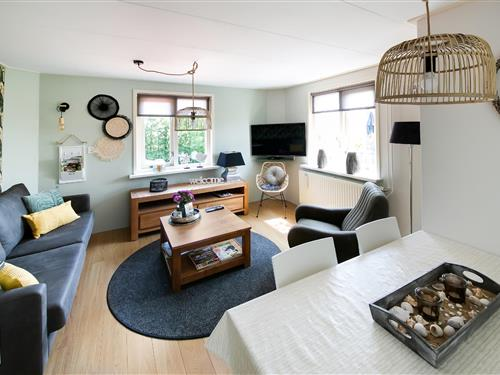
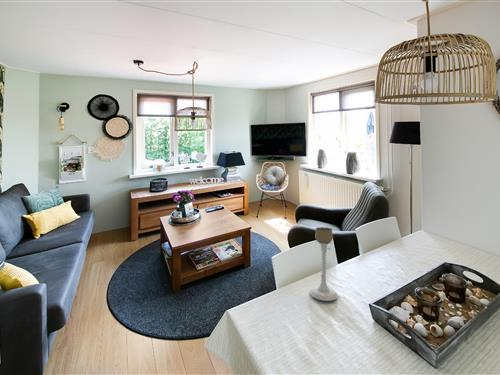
+ candle holder [309,226,339,302]
